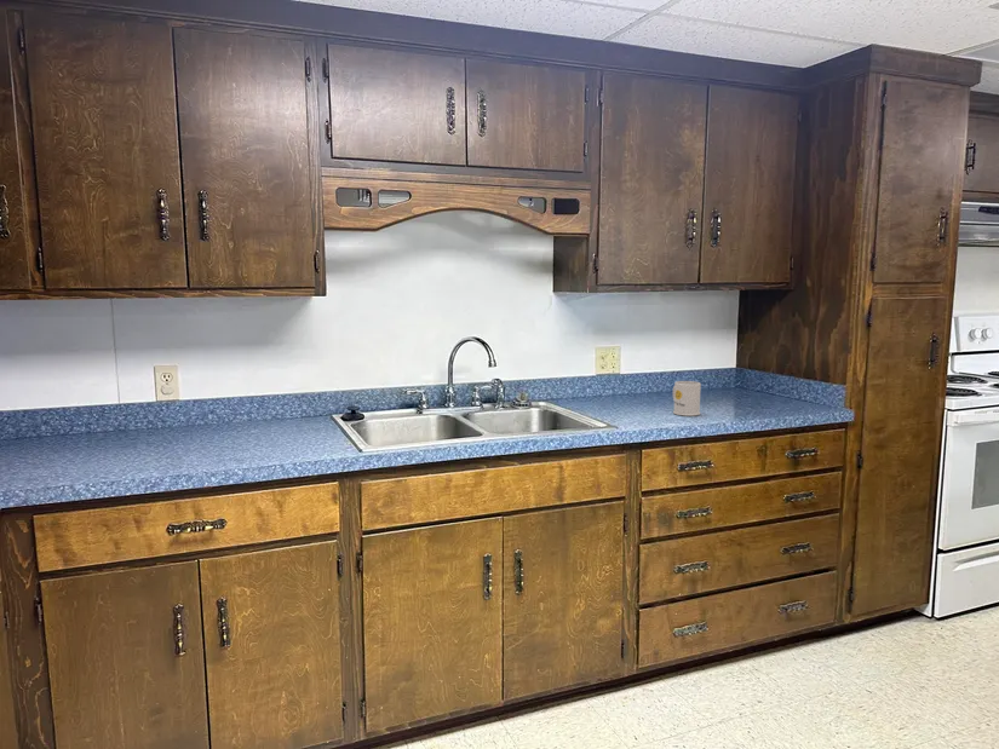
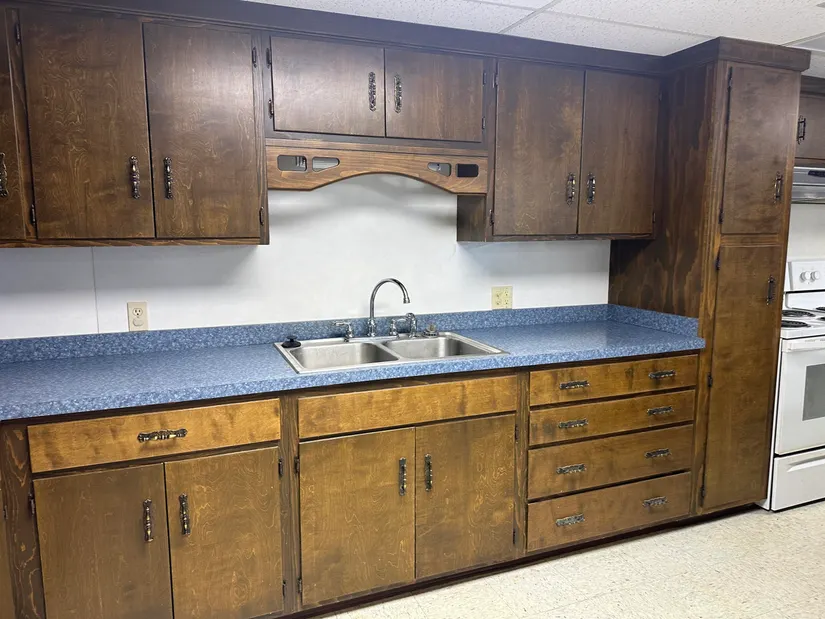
- mug [672,380,702,417]
